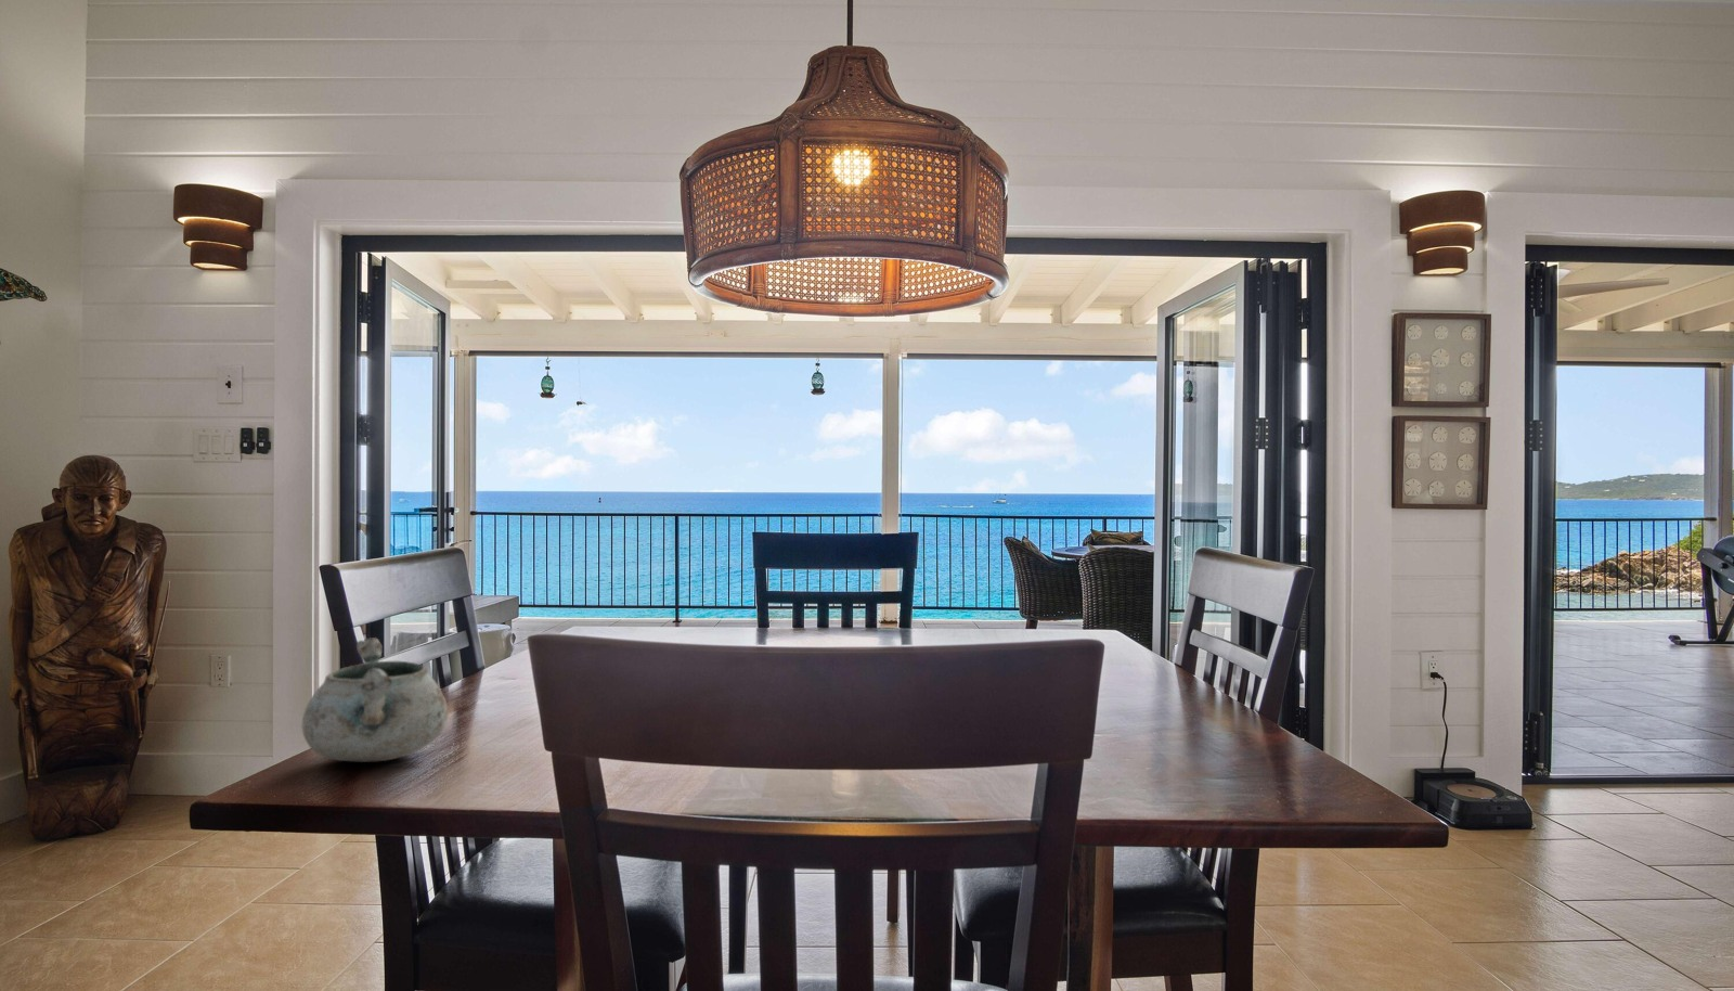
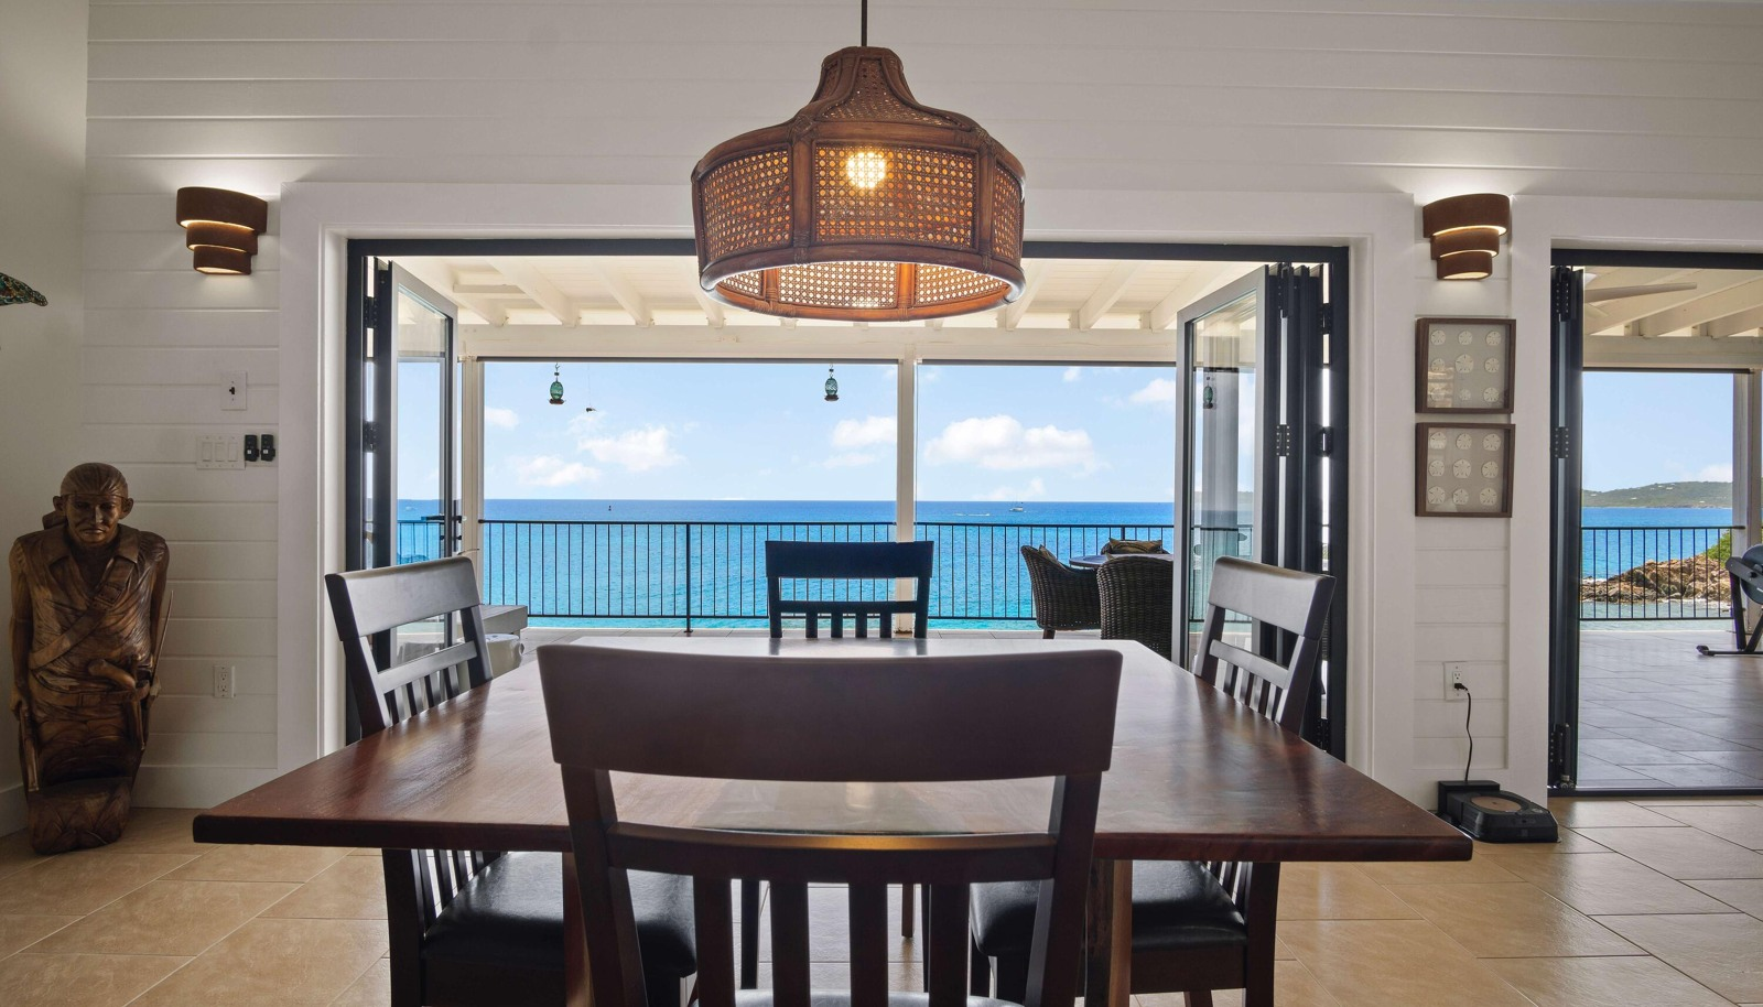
- decorative bowl [301,636,449,763]
